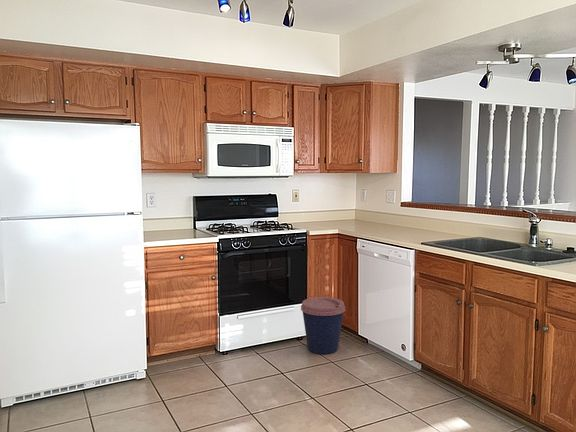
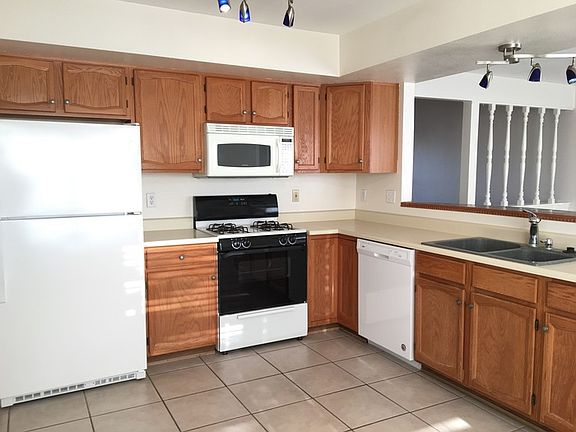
- coffee cup [300,296,346,355]
